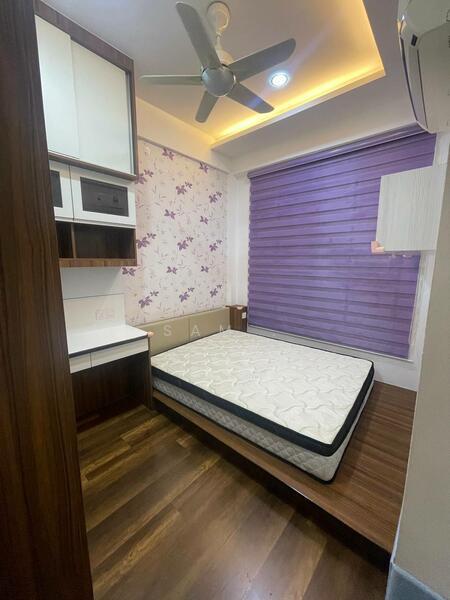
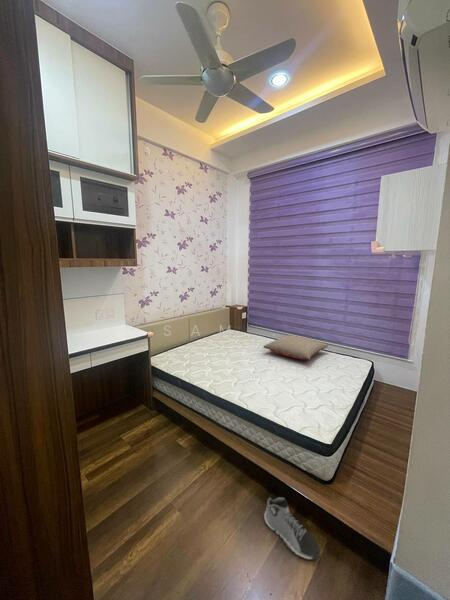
+ sneaker [263,496,321,561]
+ pillow [262,334,329,361]
